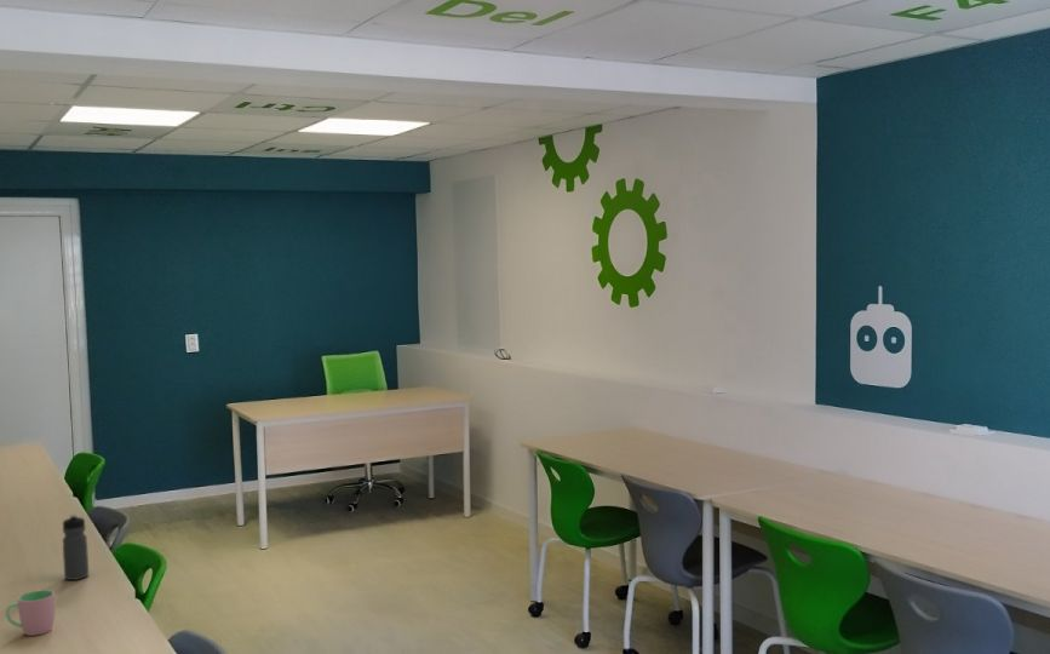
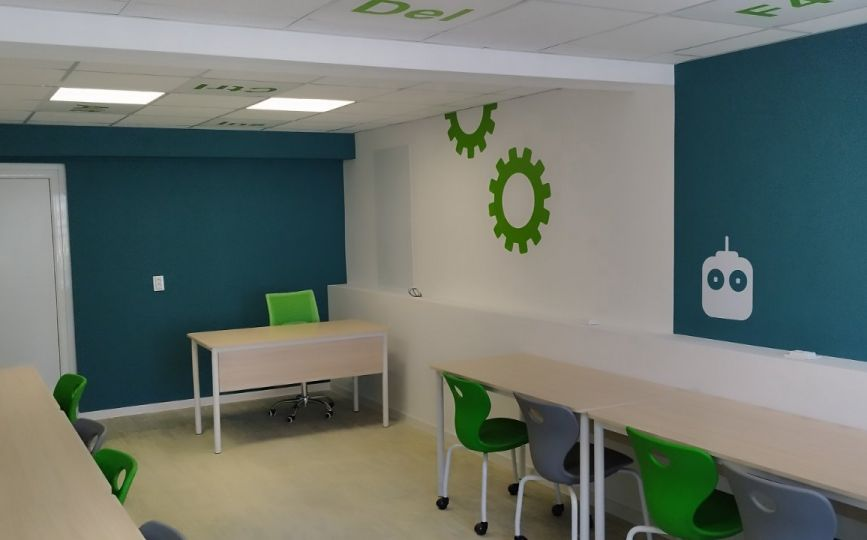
- water bottle [62,514,90,581]
- cup [5,589,56,637]
